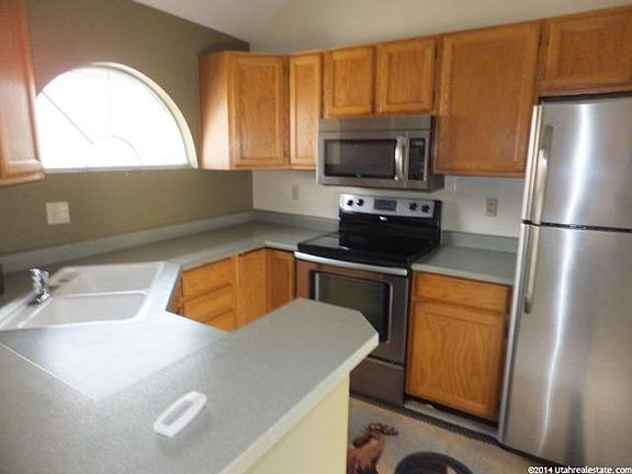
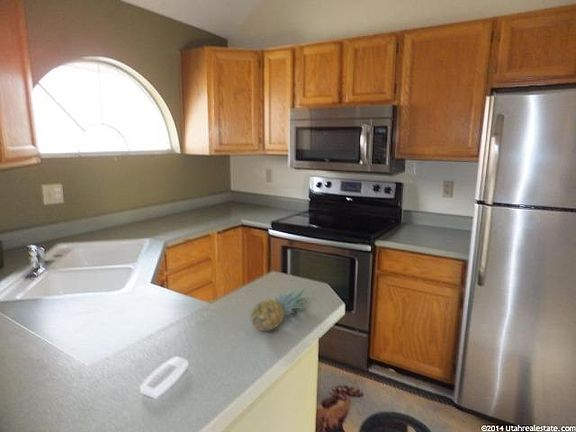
+ fruit [249,284,311,332]
